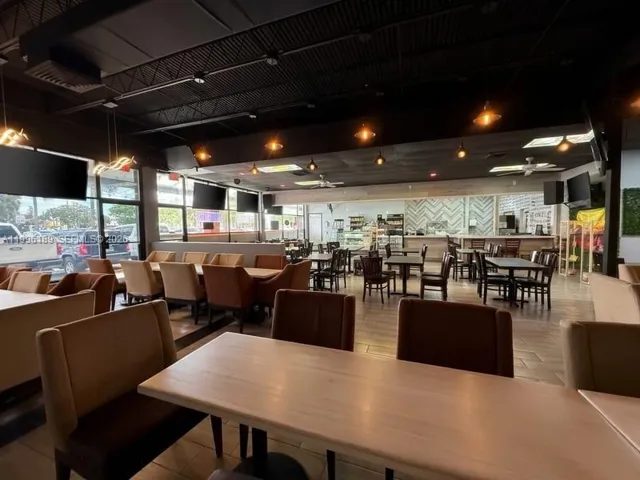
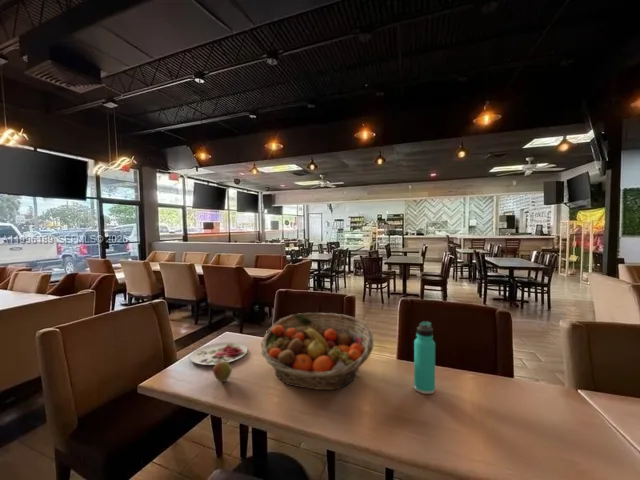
+ thermos bottle [413,320,436,395]
+ fruit basket [260,312,375,391]
+ apple [212,361,233,383]
+ plate [189,341,248,366]
